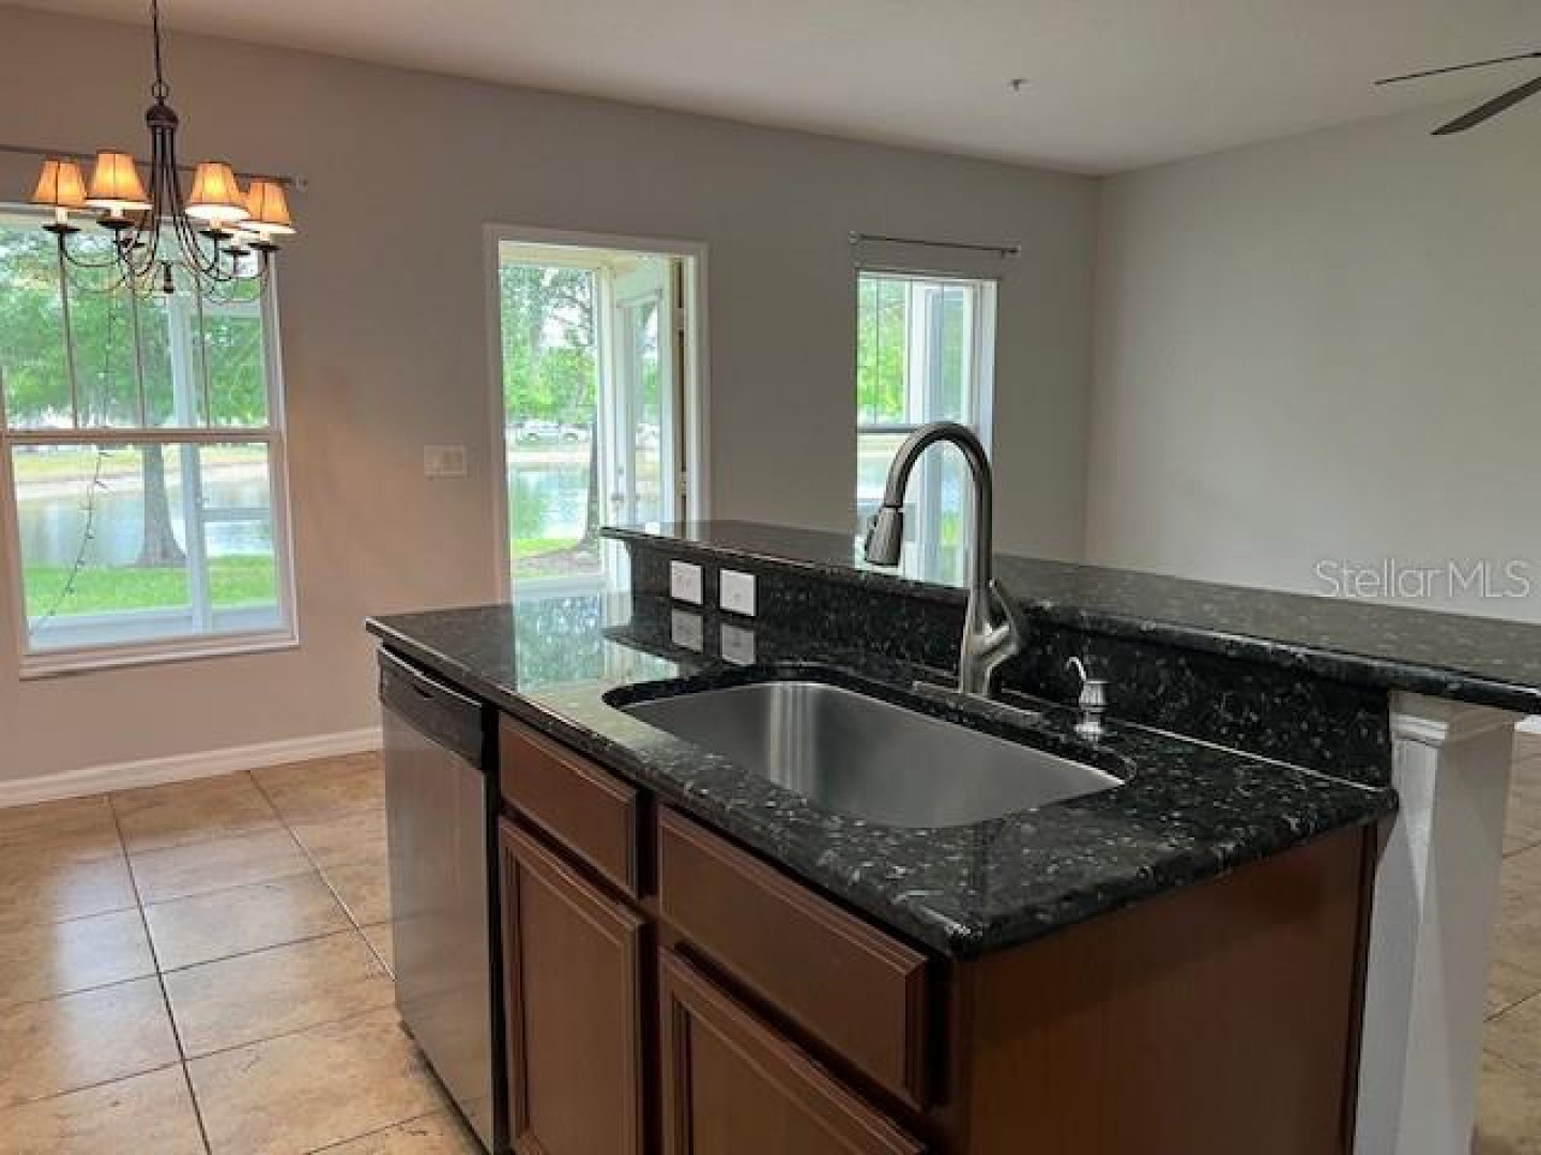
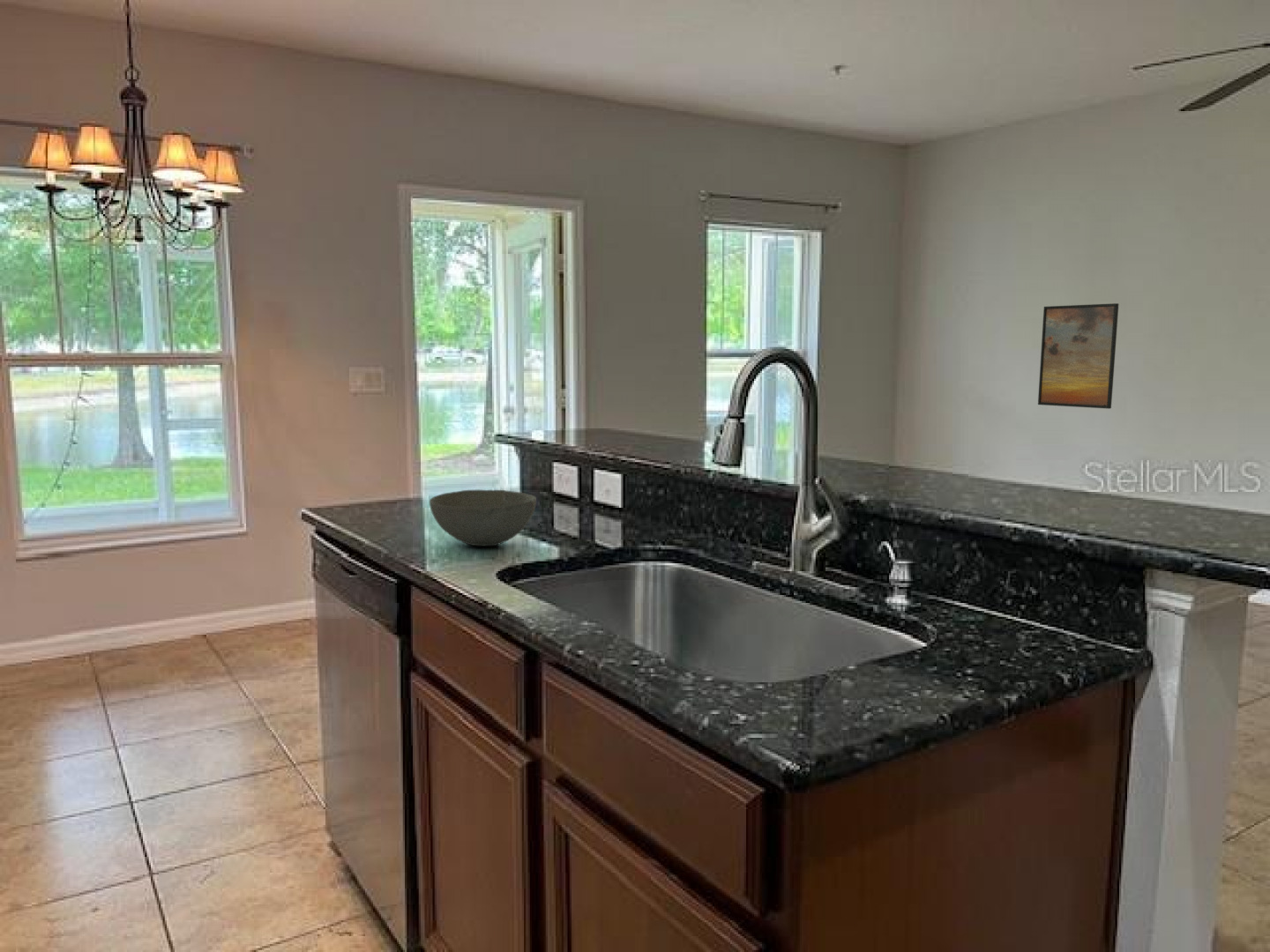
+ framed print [1037,302,1119,410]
+ bowl [429,489,537,547]
